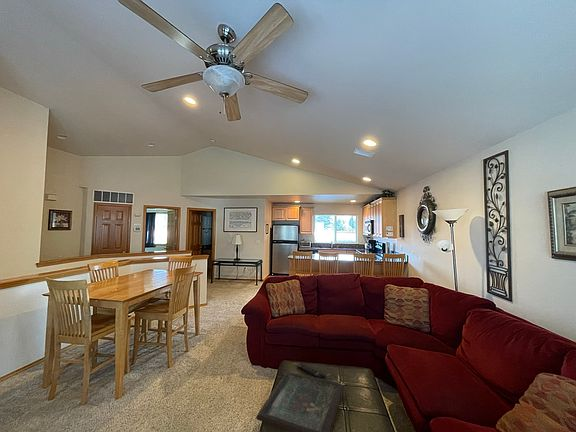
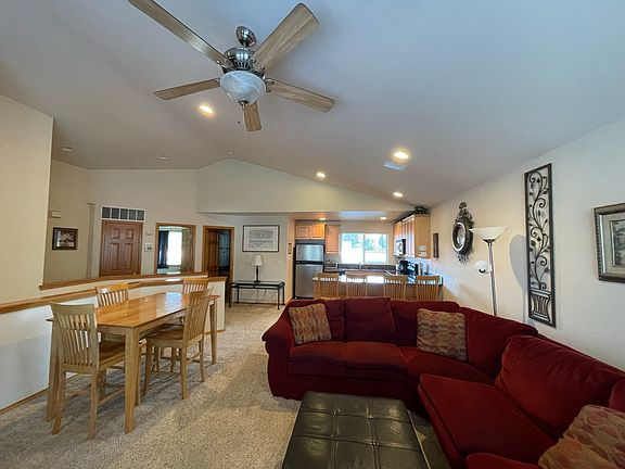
- remote control [296,362,326,379]
- board game [255,371,345,432]
